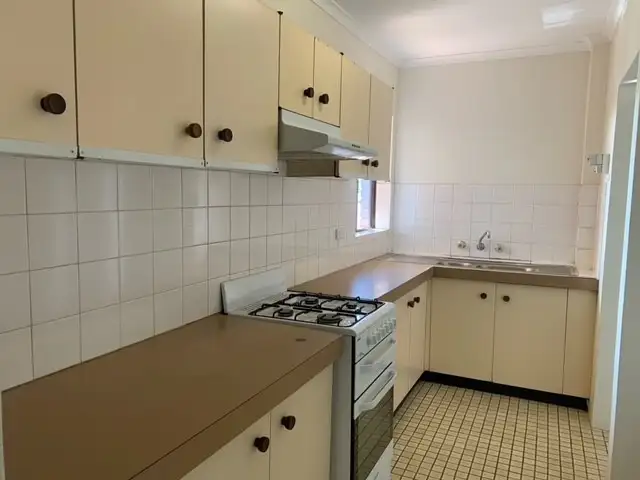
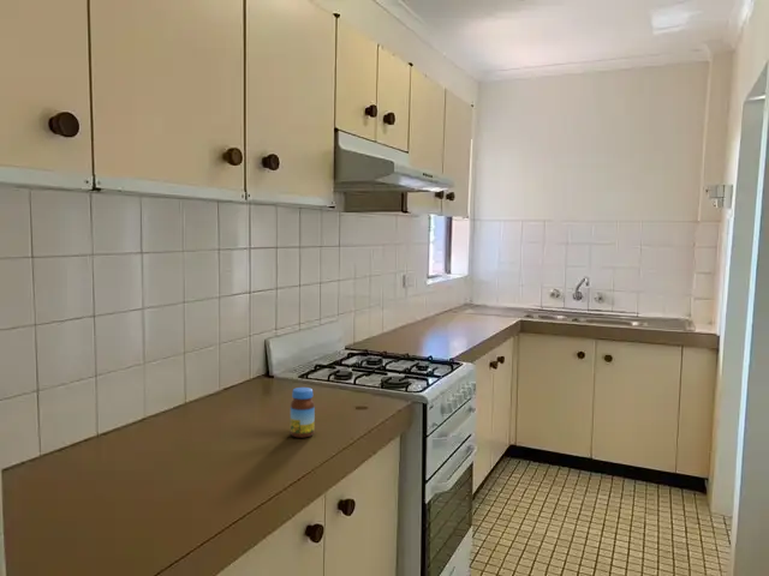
+ jar [290,386,316,439]
